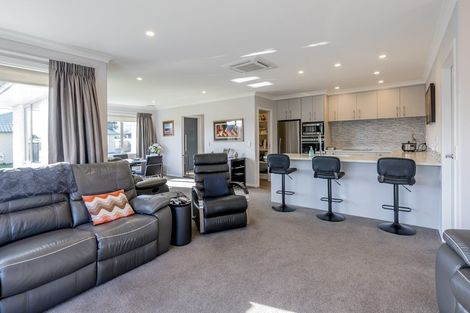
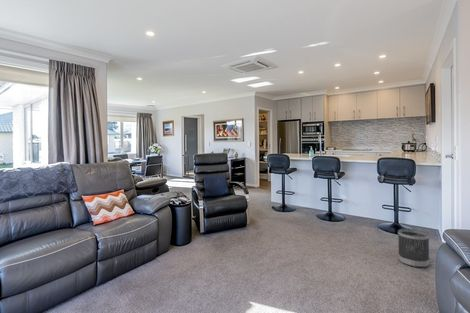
+ wastebasket [397,228,431,268]
